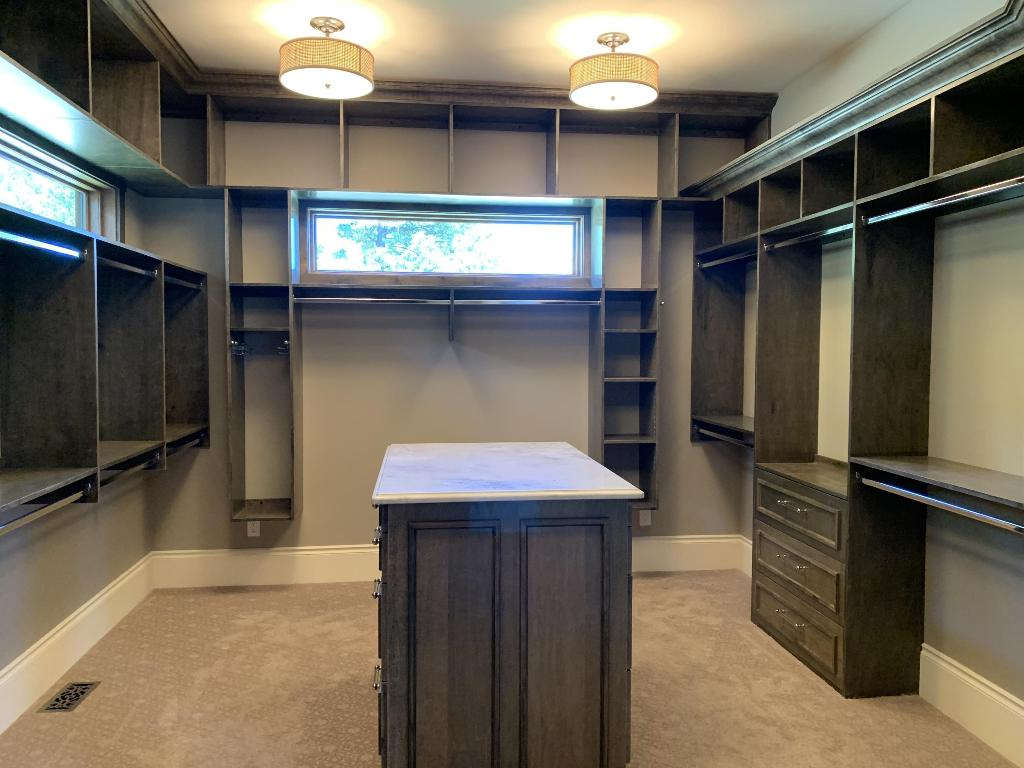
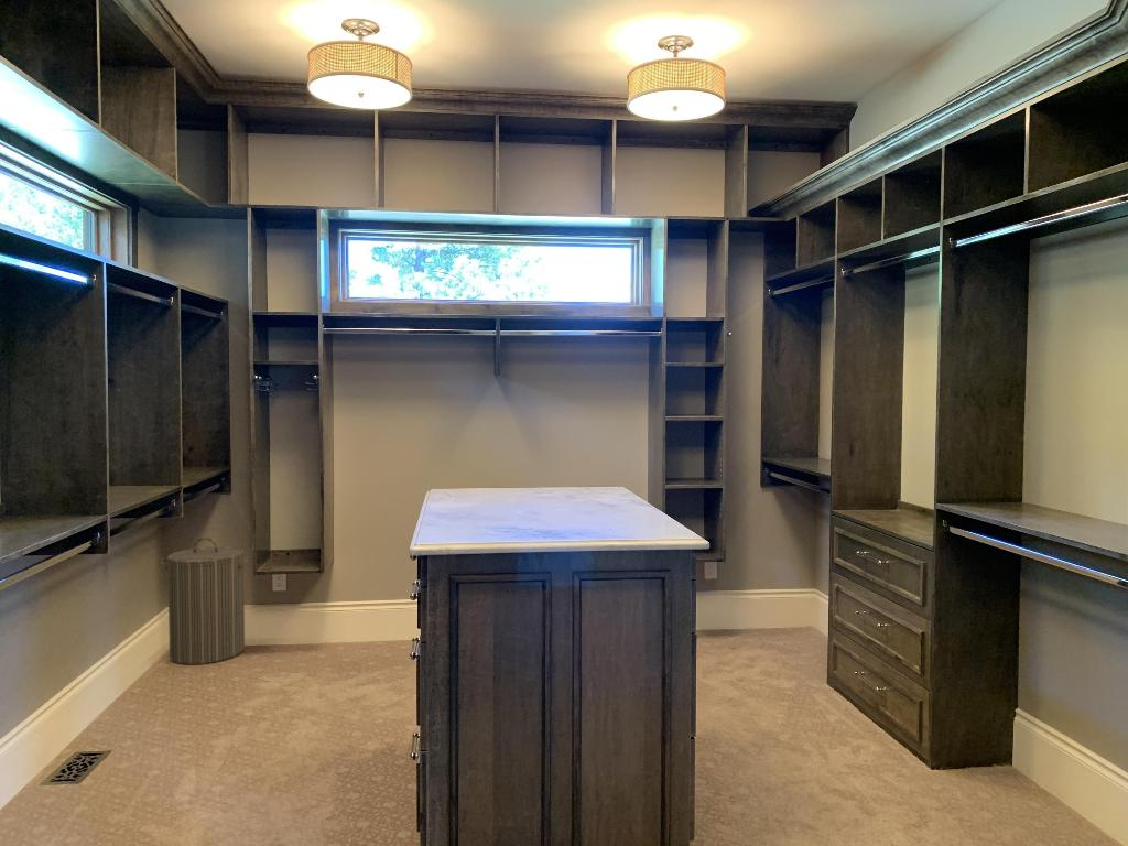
+ laundry hamper [160,536,253,665]
